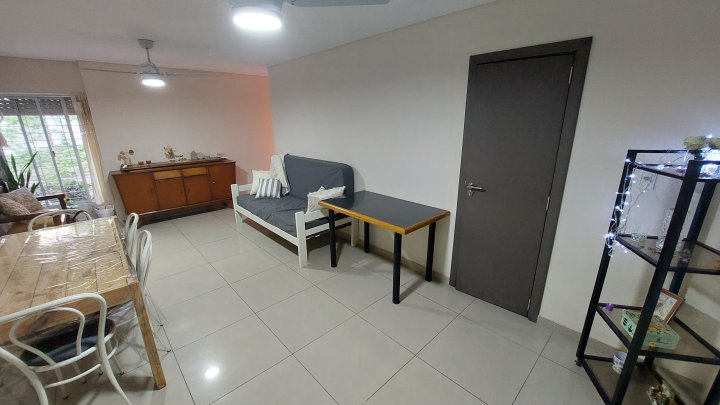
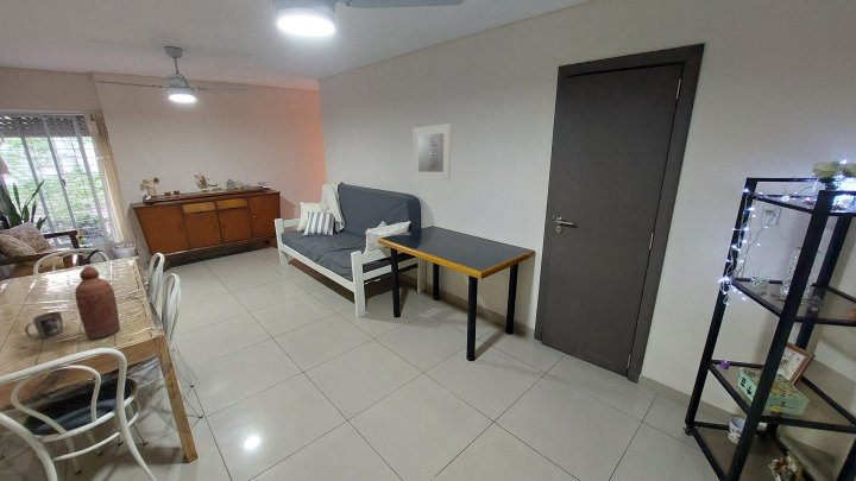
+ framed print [411,122,453,182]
+ mug [24,311,64,338]
+ bottle [74,265,121,340]
